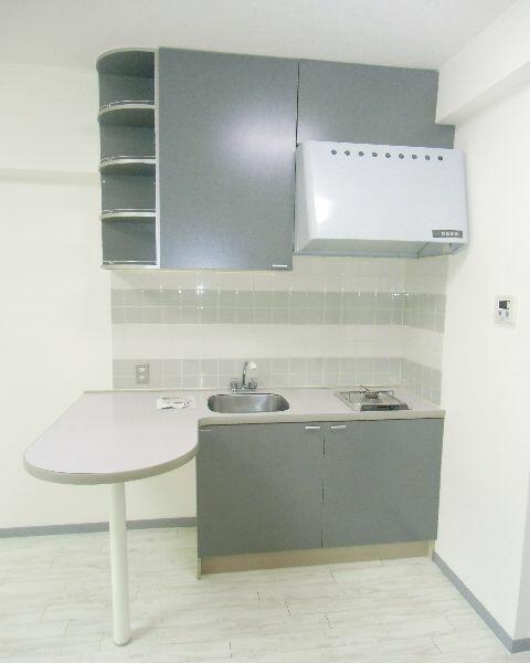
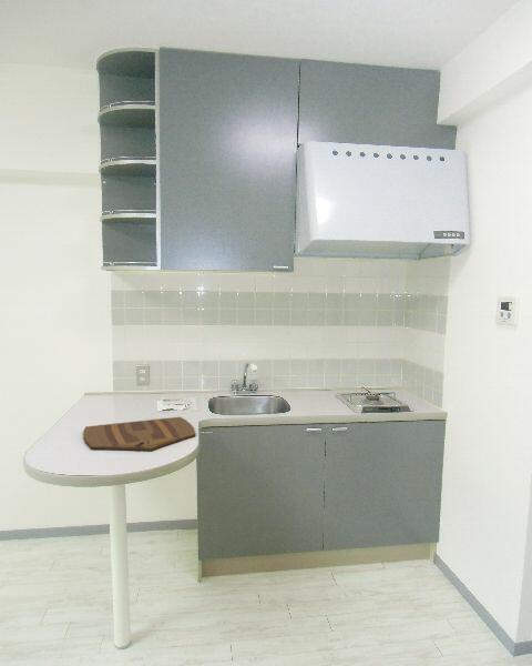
+ cutting board [83,416,197,452]
